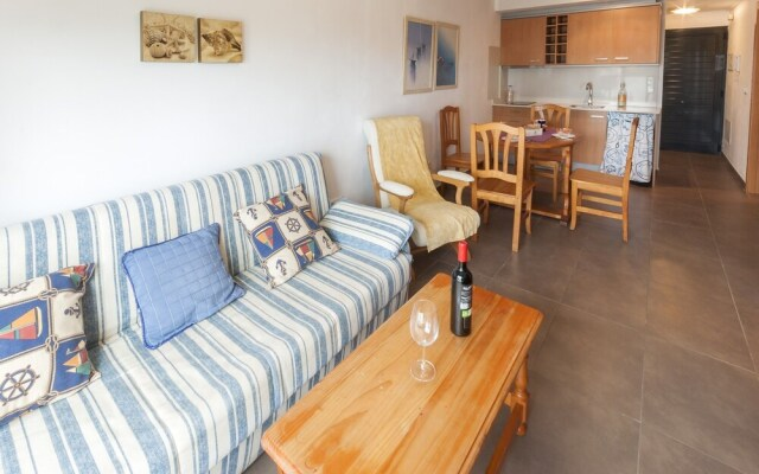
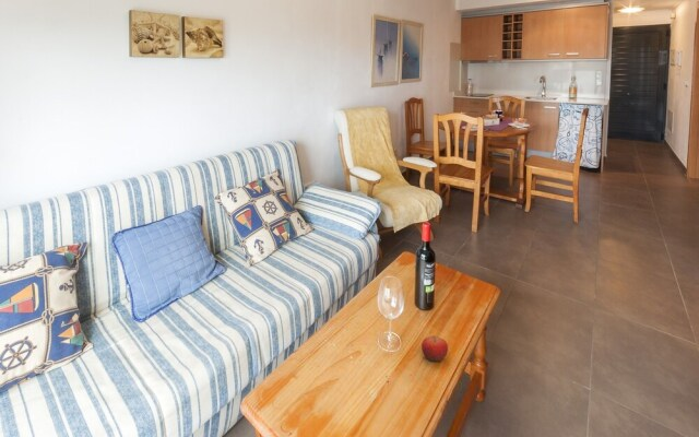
+ fruit [420,334,449,363]
